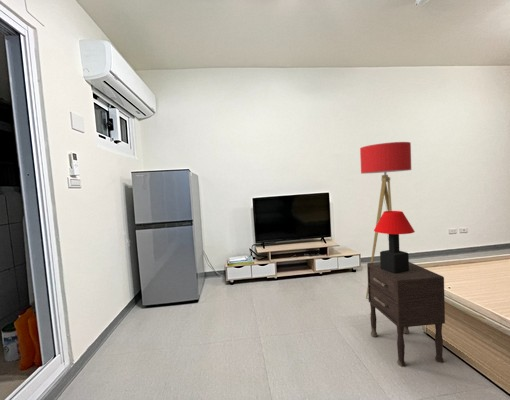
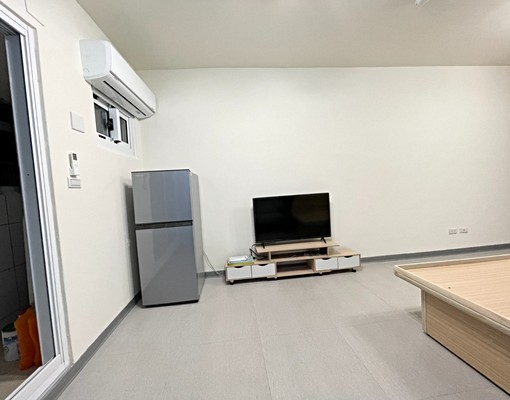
- nightstand [366,261,446,368]
- table lamp [373,210,416,274]
- floor lamp [359,141,412,299]
